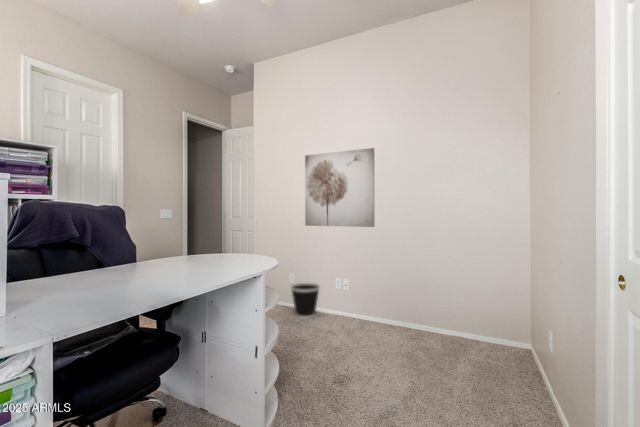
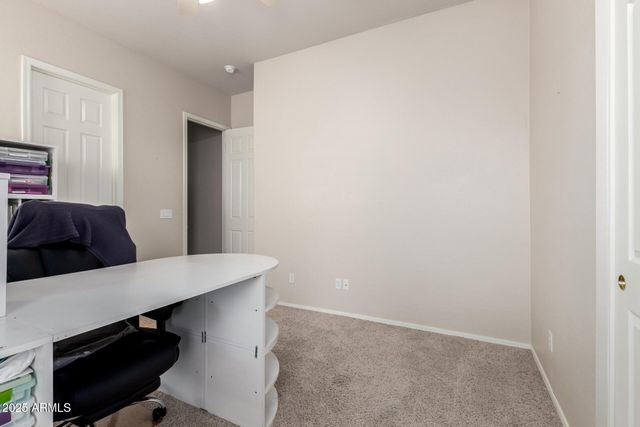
- wall art [304,147,375,228]
- wastebasket [290,282,321,320]
